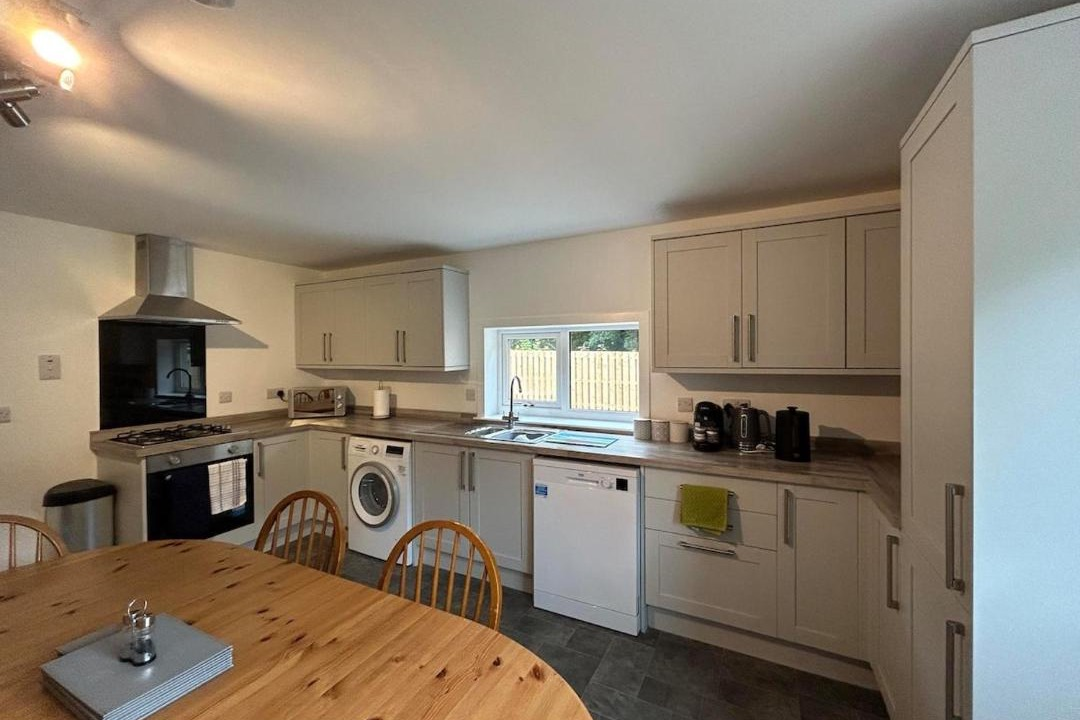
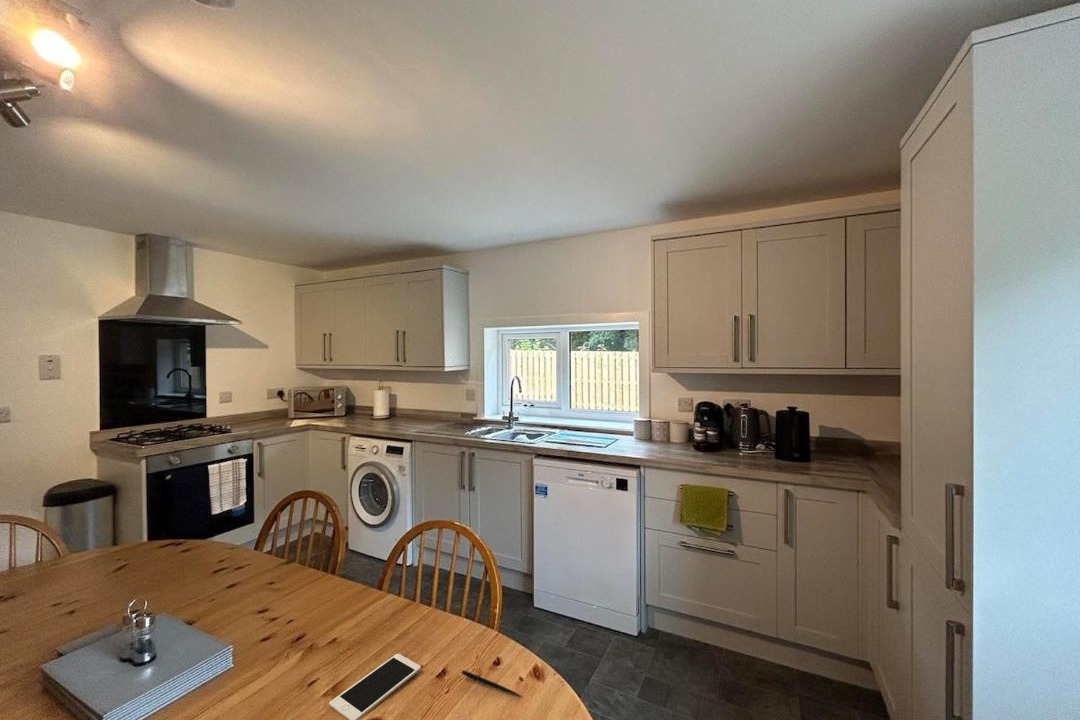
+ cell phone [328,653,422,720]
+ pen [461,669,524,698]
